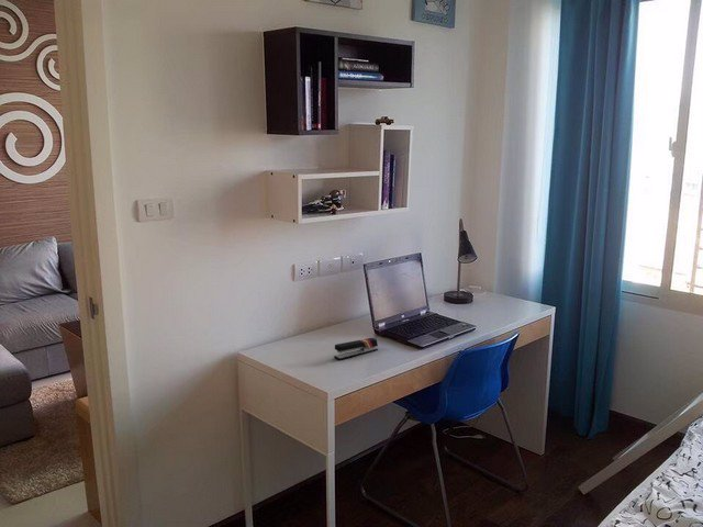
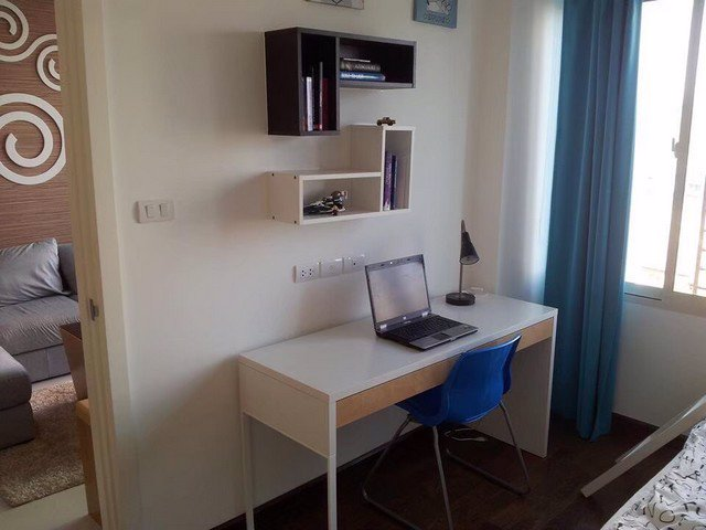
- stapler [333,337,379,361]
